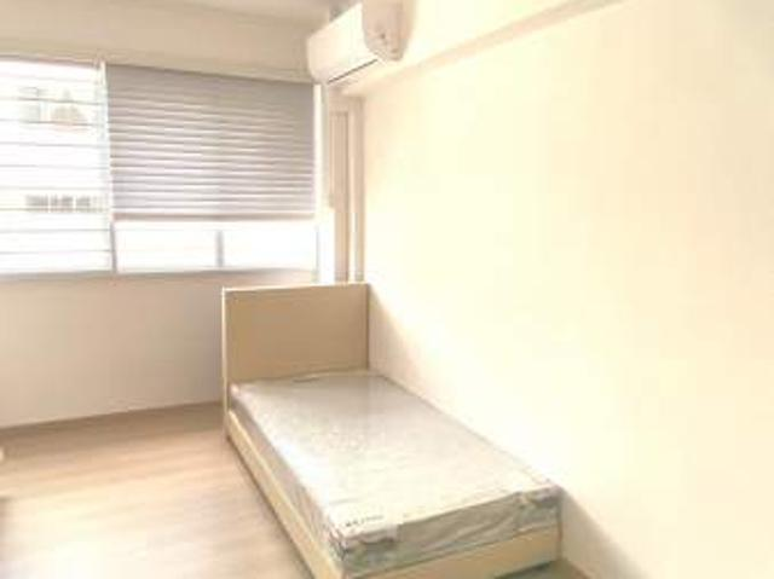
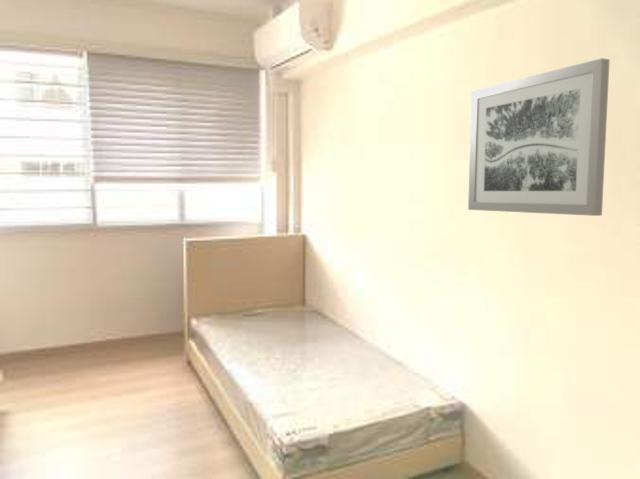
+ wall art [467,57,611,217]
